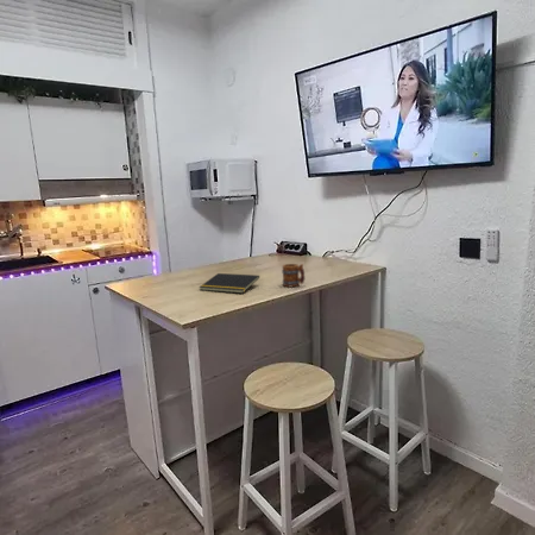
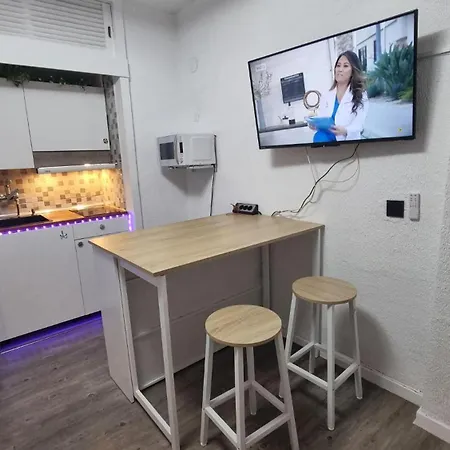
- mug [281,263,306,288]
- notepad [197,272,260,295]
